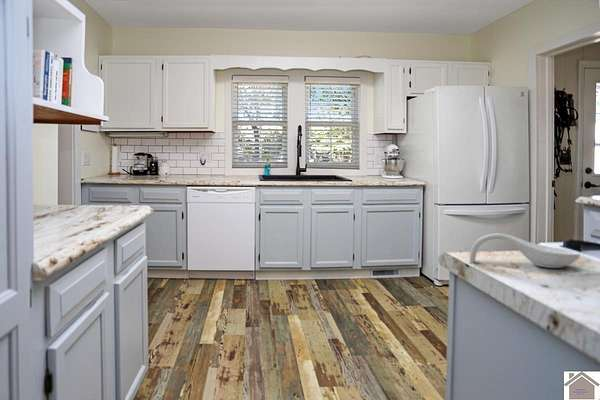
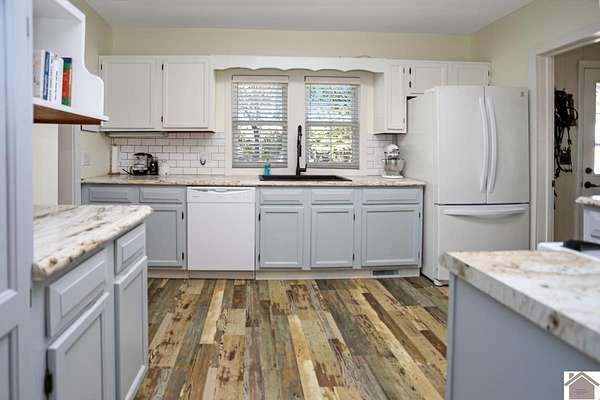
- spoon rest [469,232,581,269]
